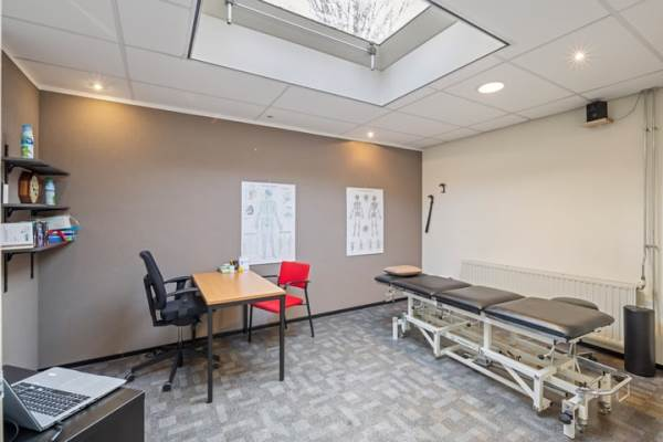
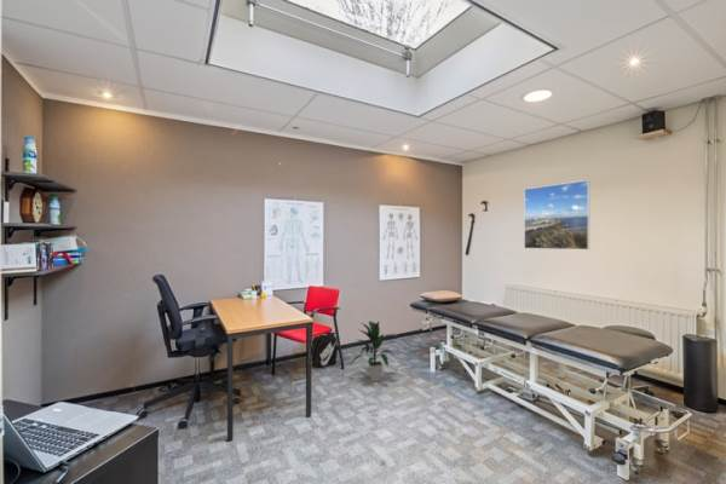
+ indoor plant [348,319,397,382]
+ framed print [523,179,590,250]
+ backpack [311,332,339,368]
